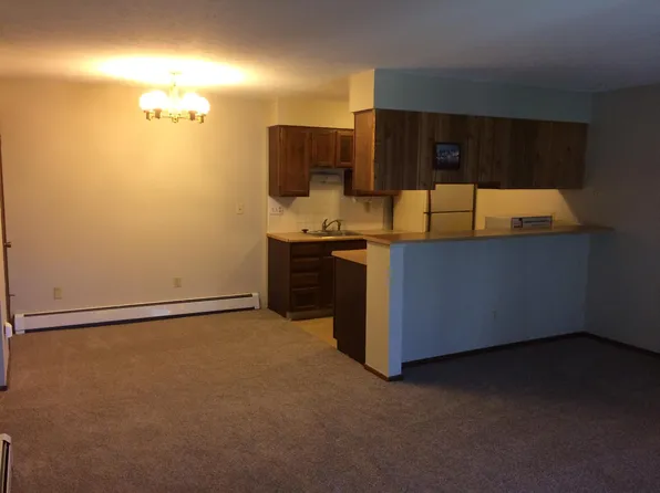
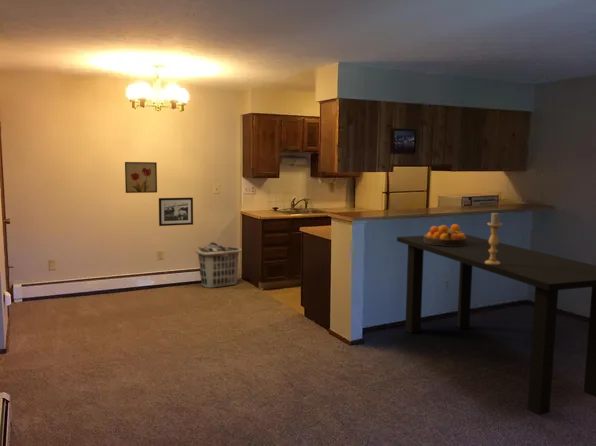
+ wall art [124,161,158,194]
+ picture frame [158,197,194,227]
+ dining table [396,233,596,416]
+ fruit bowl [423,223,467,246]
+ clothes hamper [194,241,243,289]
+ candle holder [485,212,503,265]
